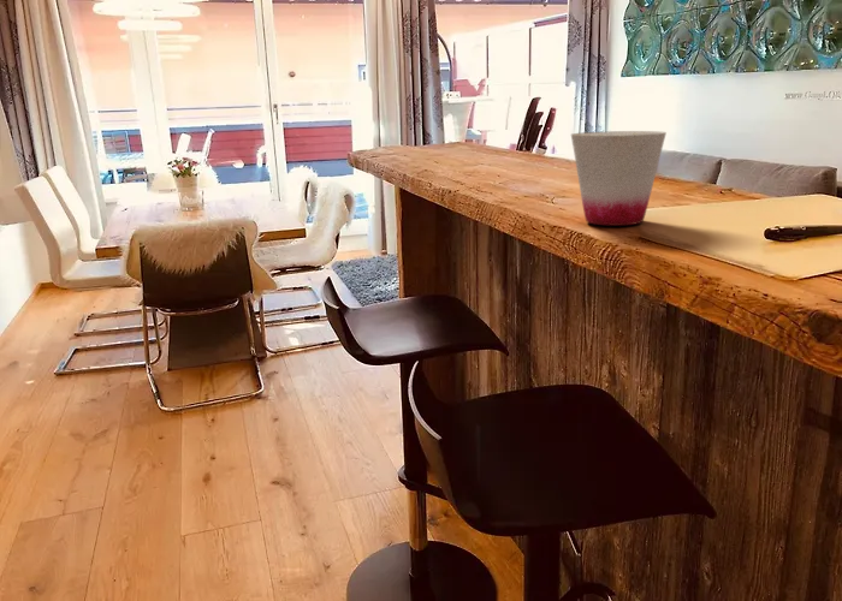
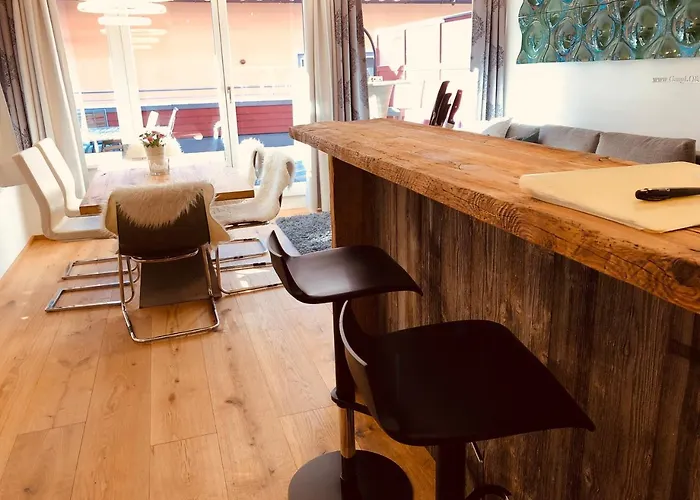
- cup [570,130,668,227]
